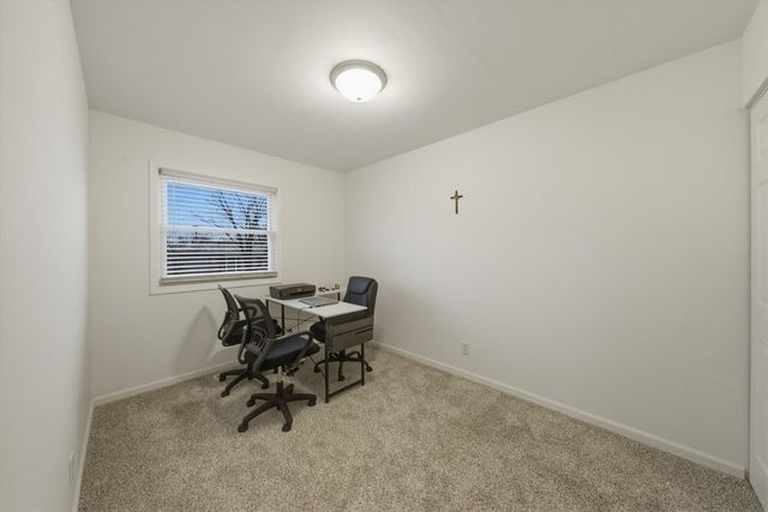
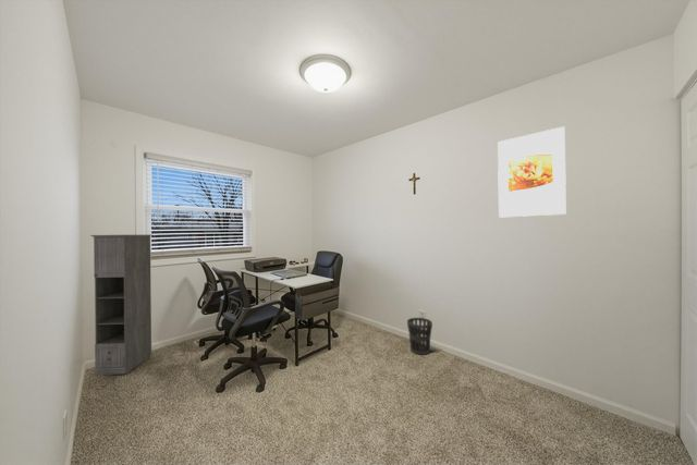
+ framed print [497,125,567,219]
+ storage cabinet [89,233,154,376]
+ wastebasket [406,317,433,356]
